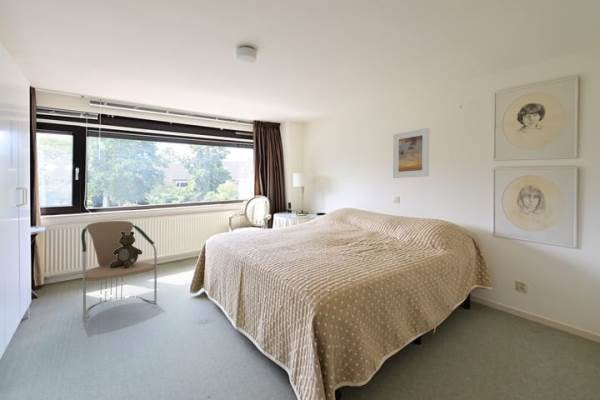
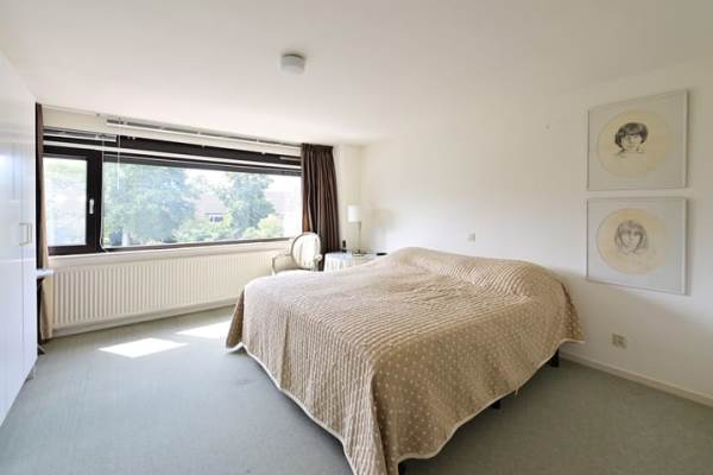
- teddy bear [110,231,143,268]
- armchair [80,220,158,323]
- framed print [392,127,430,179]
